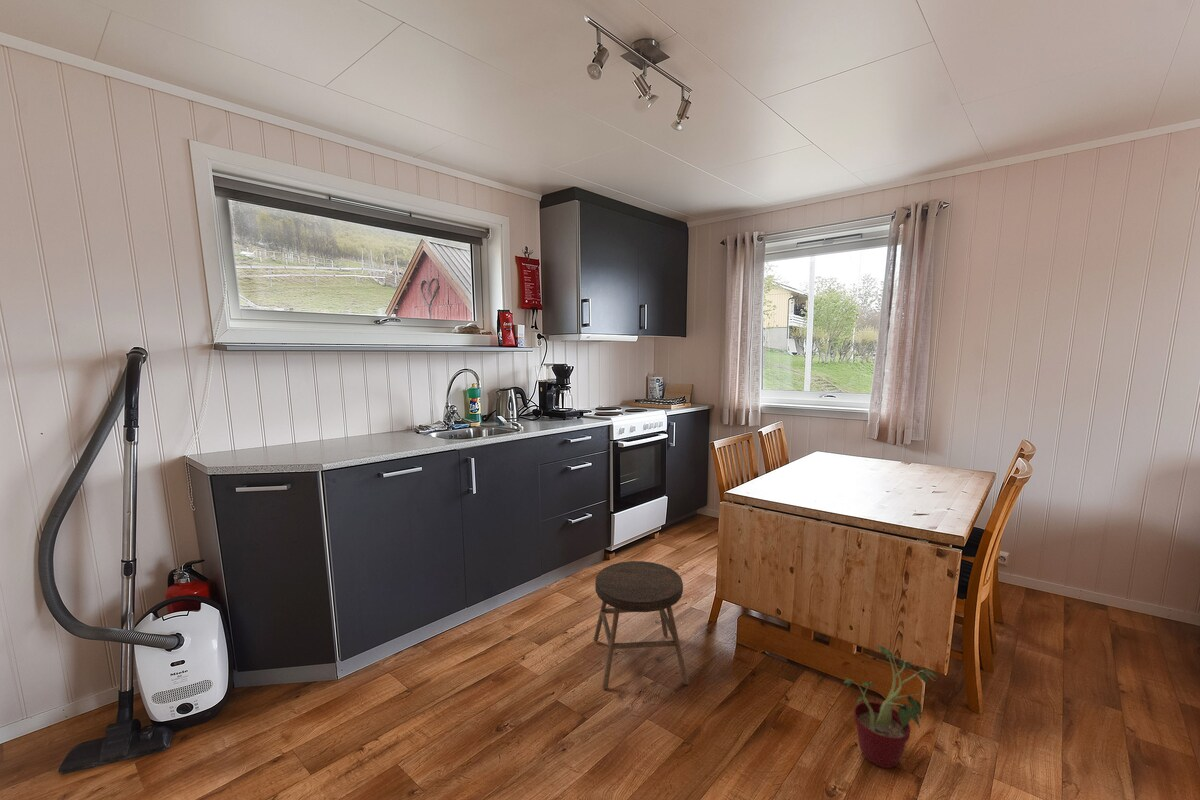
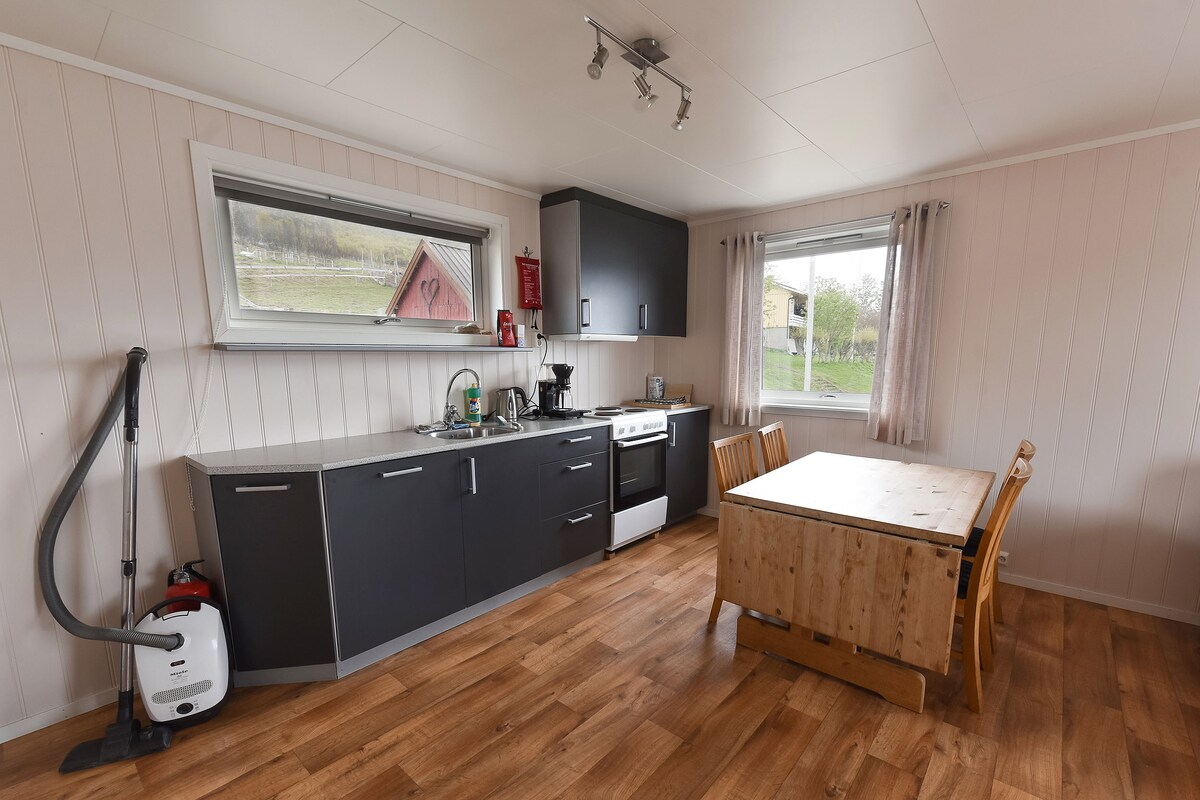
- stool [593,560,690,690]
- potted plant [842,645,940,769]
